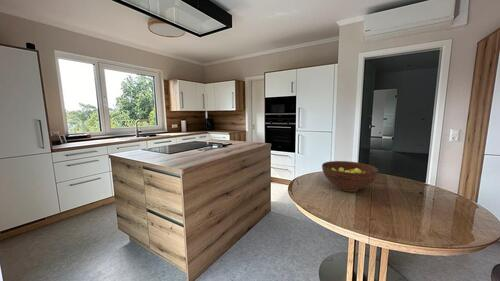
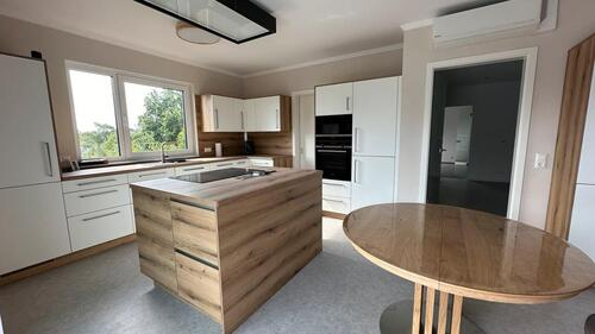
- fruit bowl [321,160,379,193]
